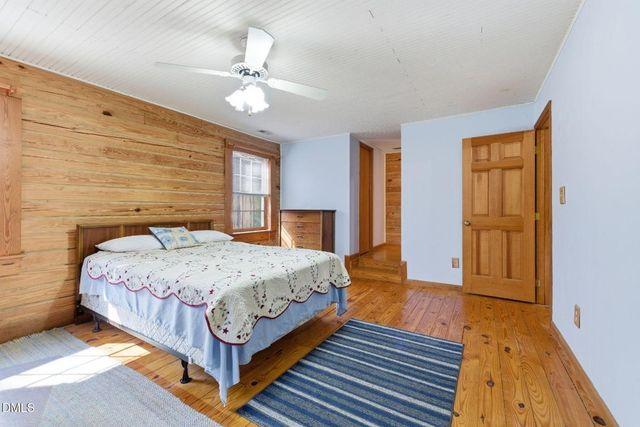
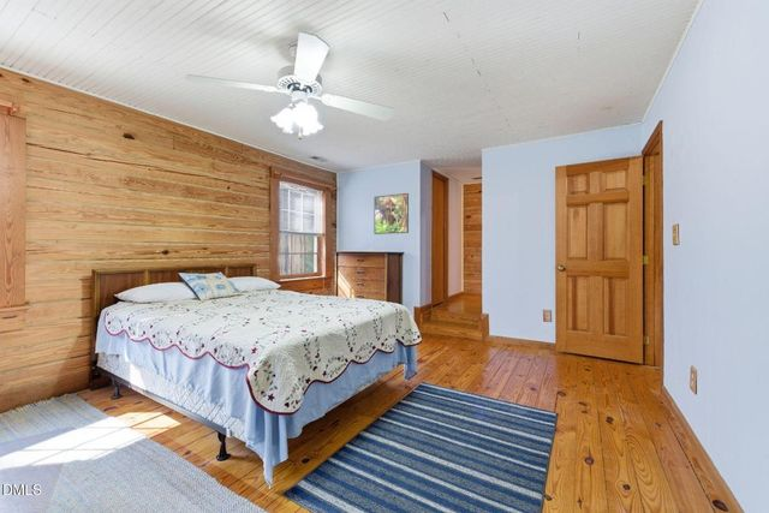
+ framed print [372,192,410,235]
